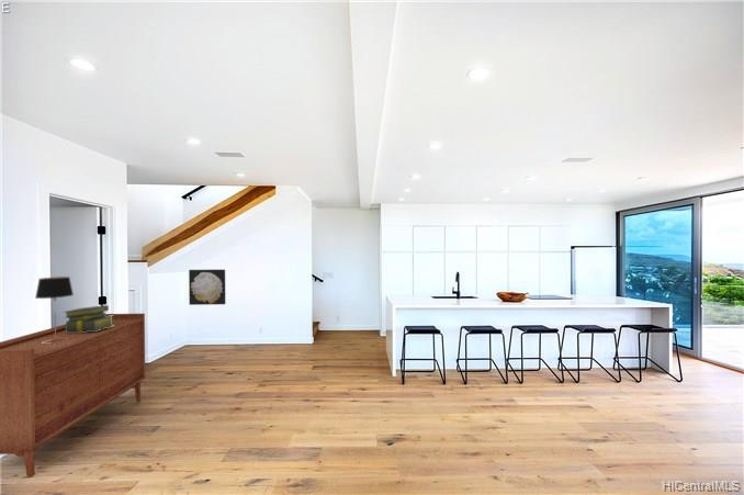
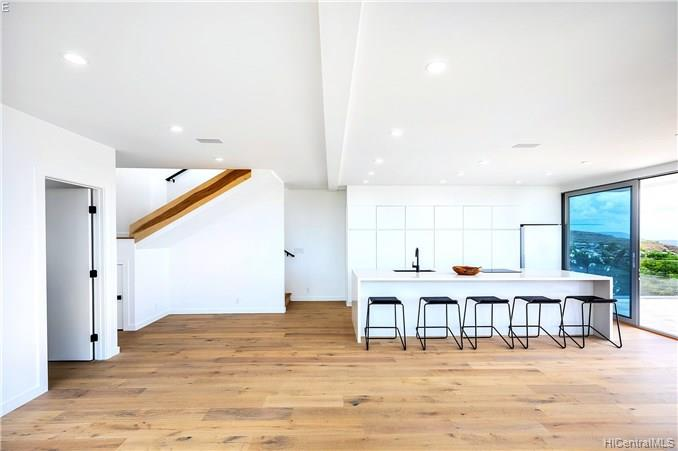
- wall art [188,269,226,306]
- stack of books [63,304,114,333]
- table lamp [34,275,75,344]
- sideboard [0,313,146,479]
